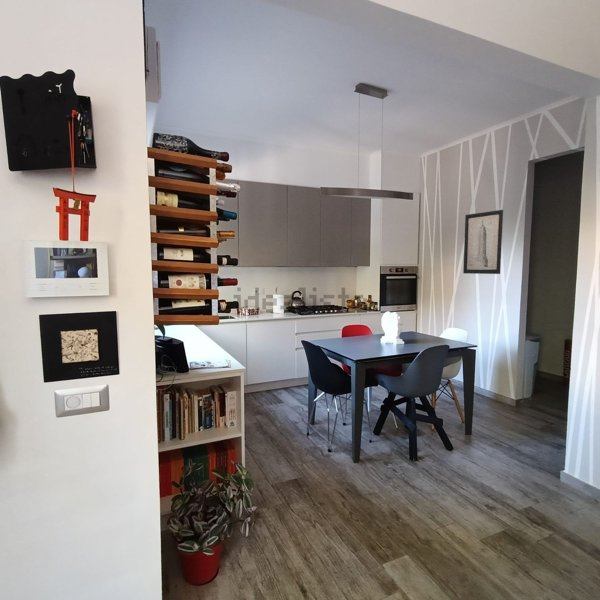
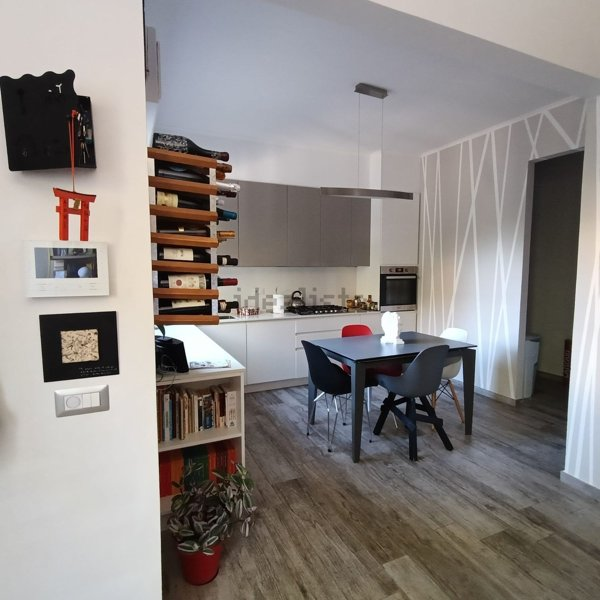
- wall art [462,209,504,275]
